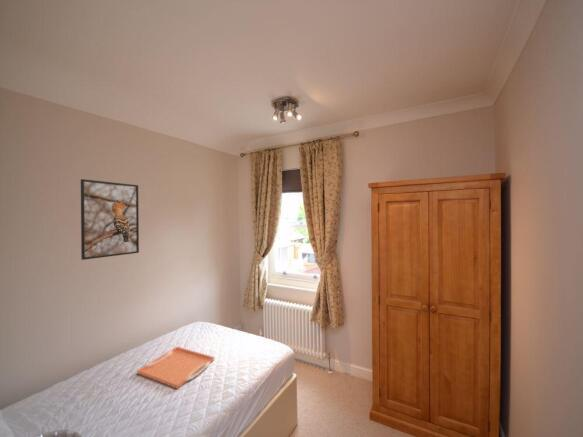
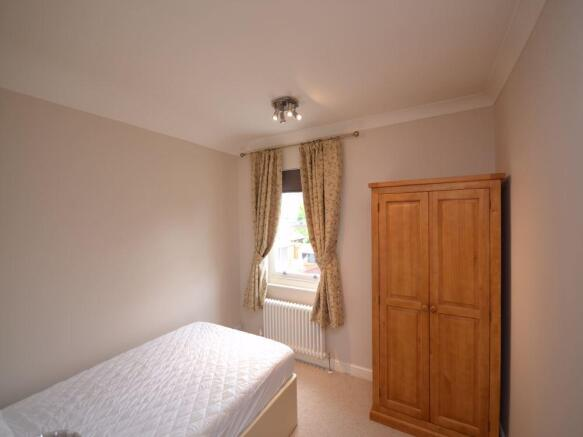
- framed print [80,178,140,261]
- serving tray [136,346,215,390]
